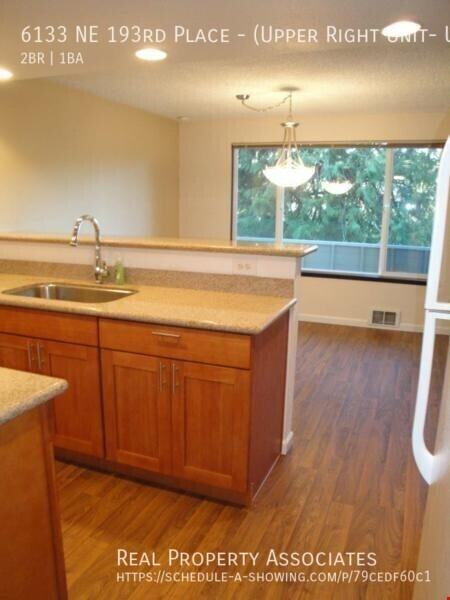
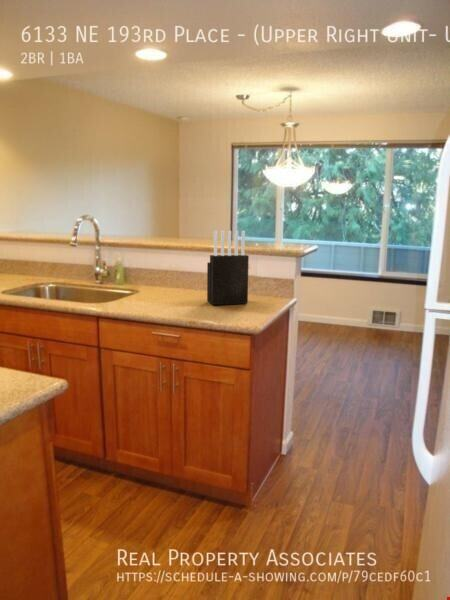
+ knife block [206,230,250,306]
